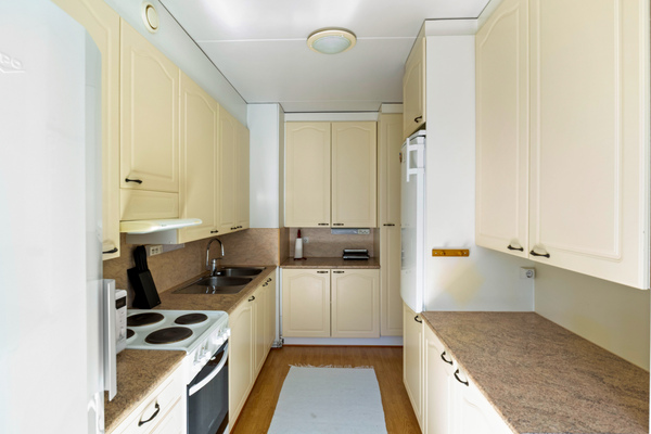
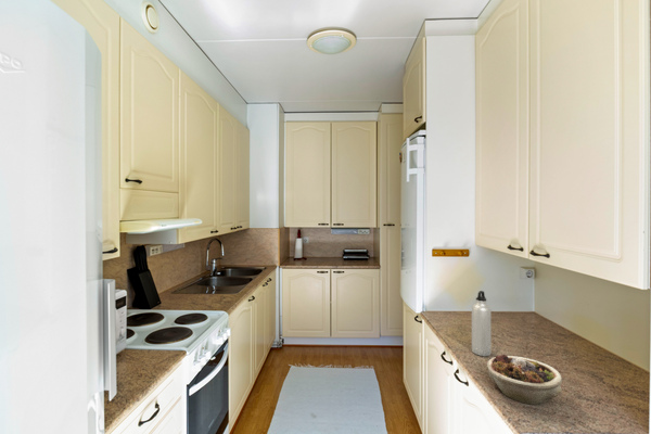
+ succulent planter [486,354,563,406]
+ water bottle [471,290,492,357]
